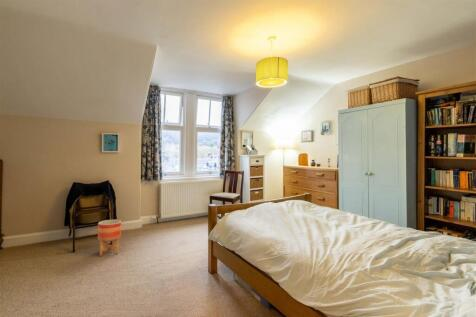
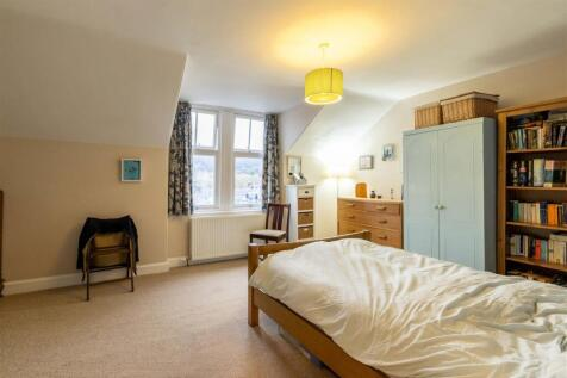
- planter [97,219,122,257]
